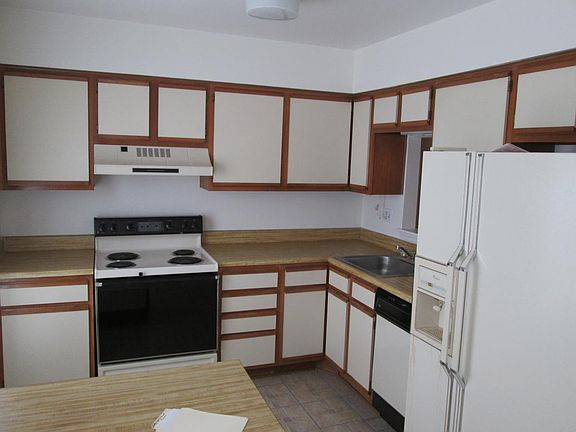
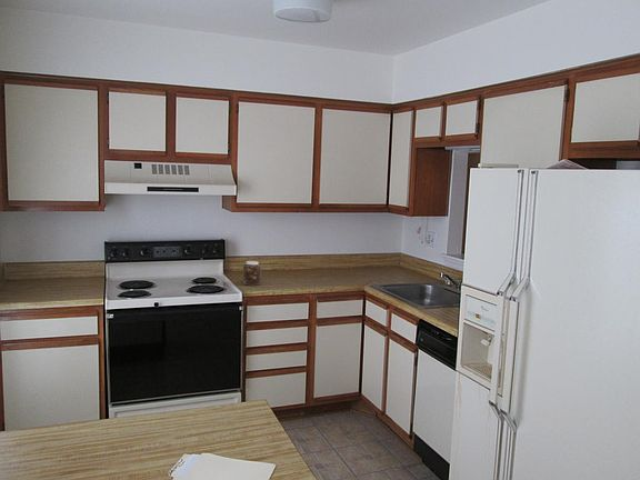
+ jar [242,260,262,287]
